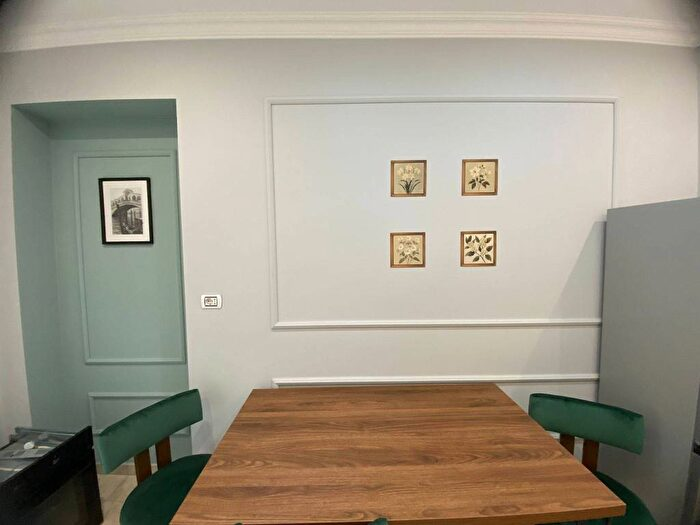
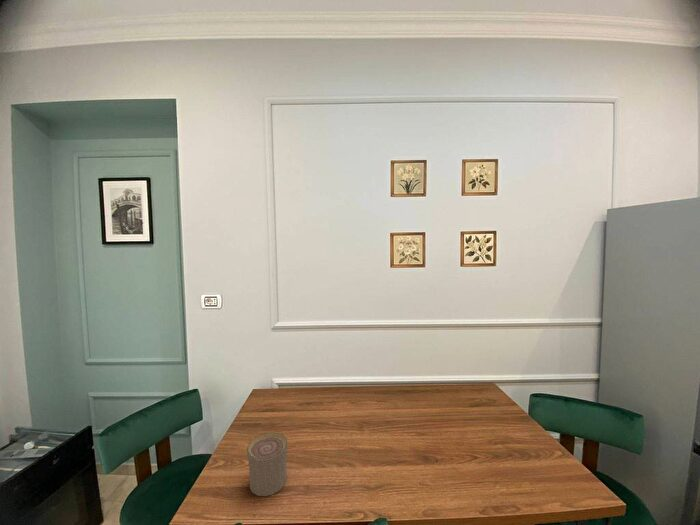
+ cup [246,432,289,497]
